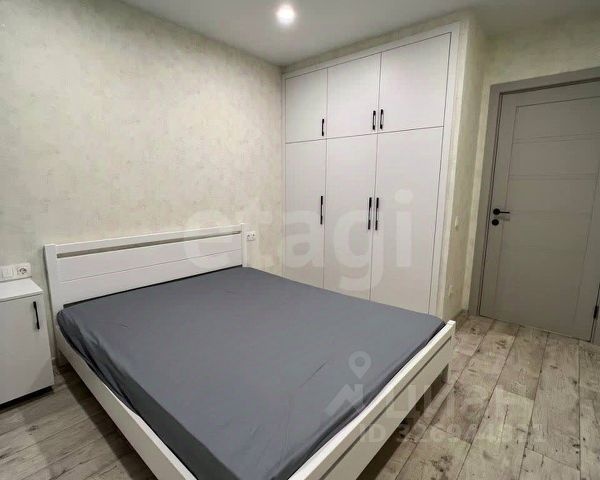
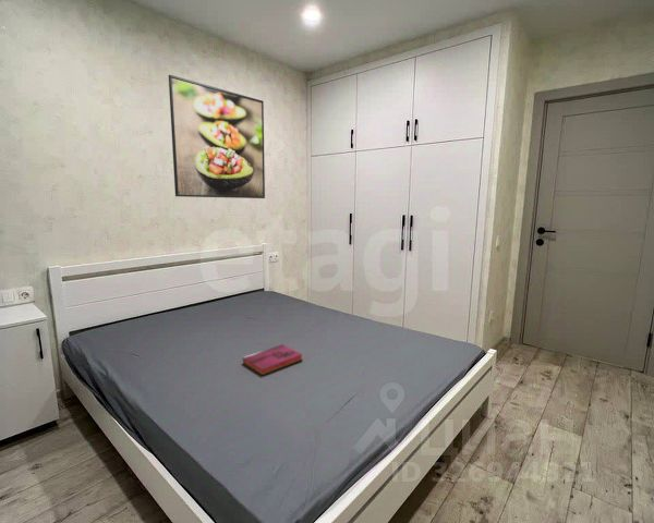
+ hardback book [242,343,303,376]
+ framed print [168,74,266,199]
